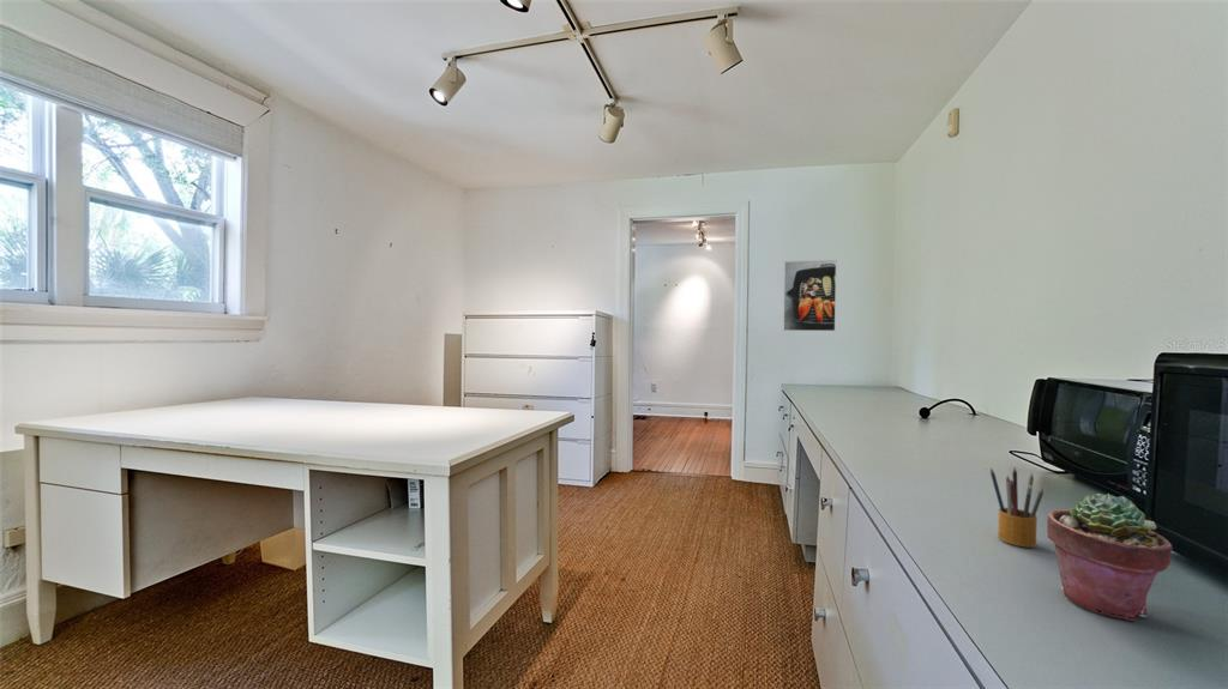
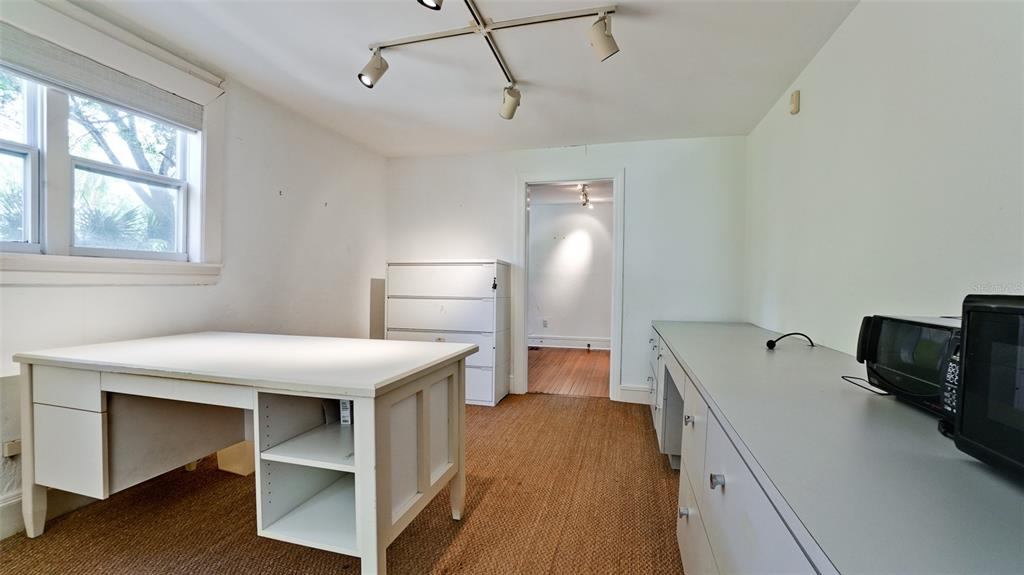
- pencil box [989,466,1045,549]
- potted succulent [1046,492,1173,622]
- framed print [782,259,838,332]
